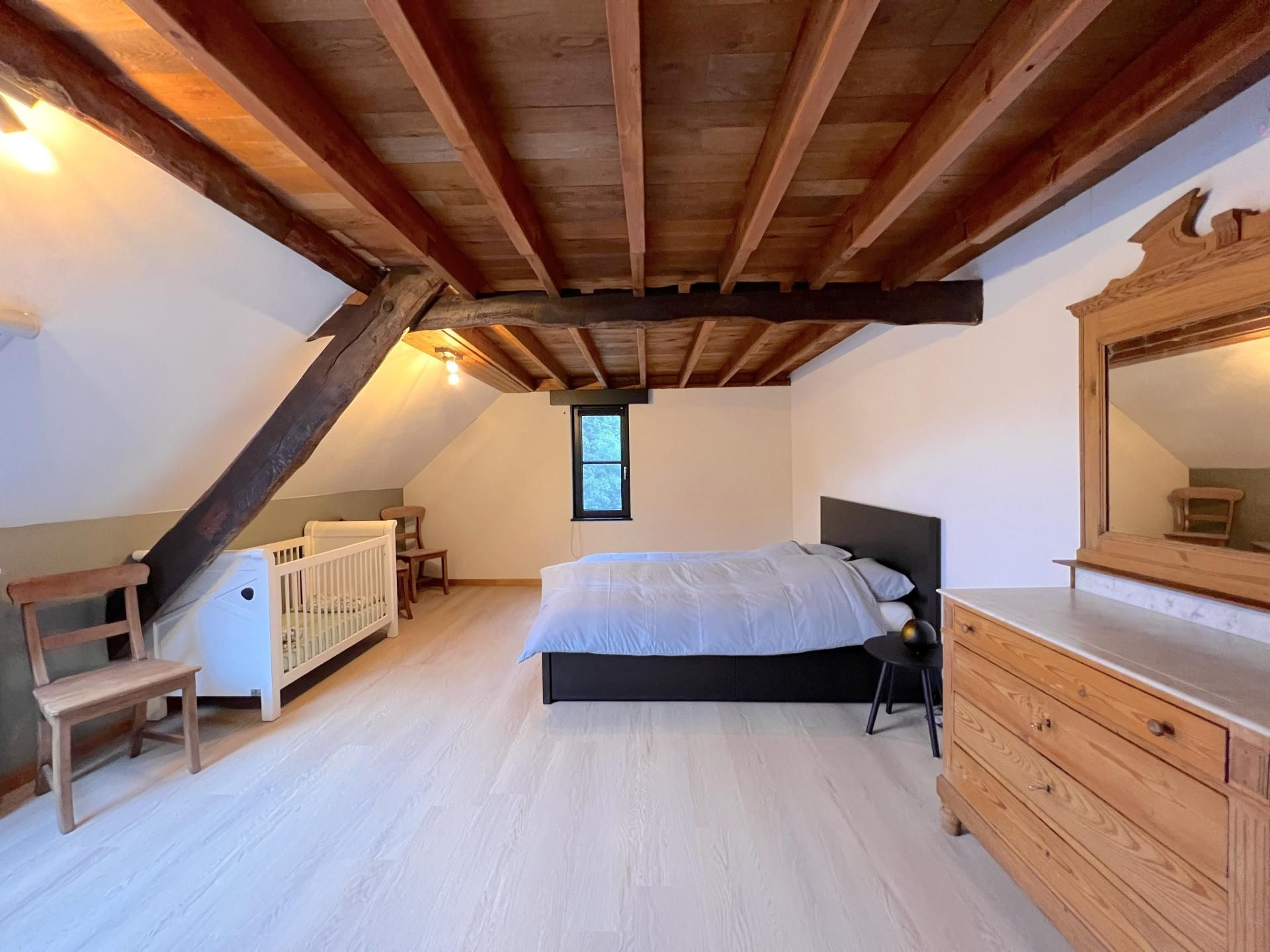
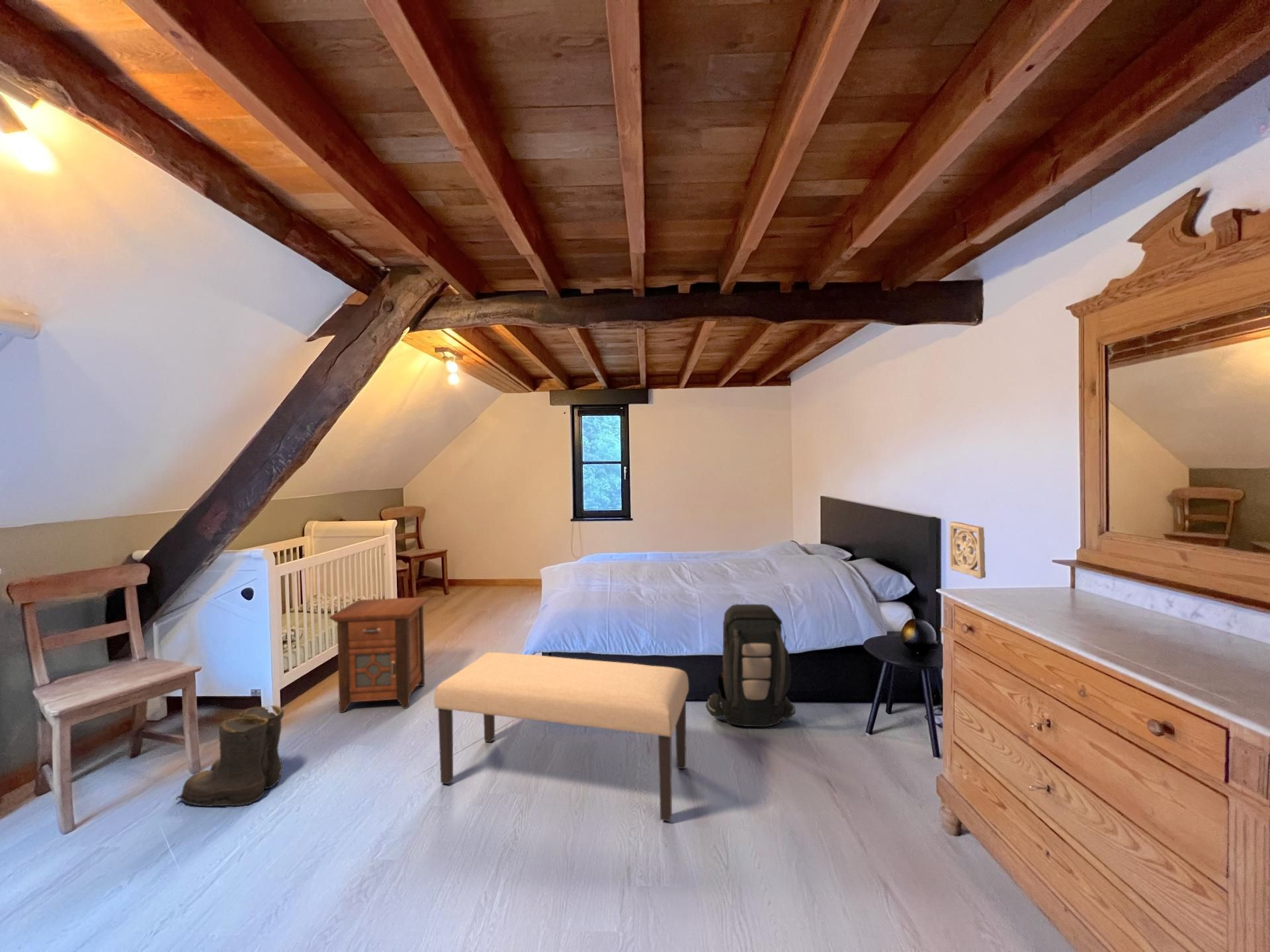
+ backpack [705,604,796,728]
+ boots [175,705,284,807]
+ nightstand [329,596,430,713]
+ wall ornament [949,521,986,580]
+ bench [434,652,689,822]
